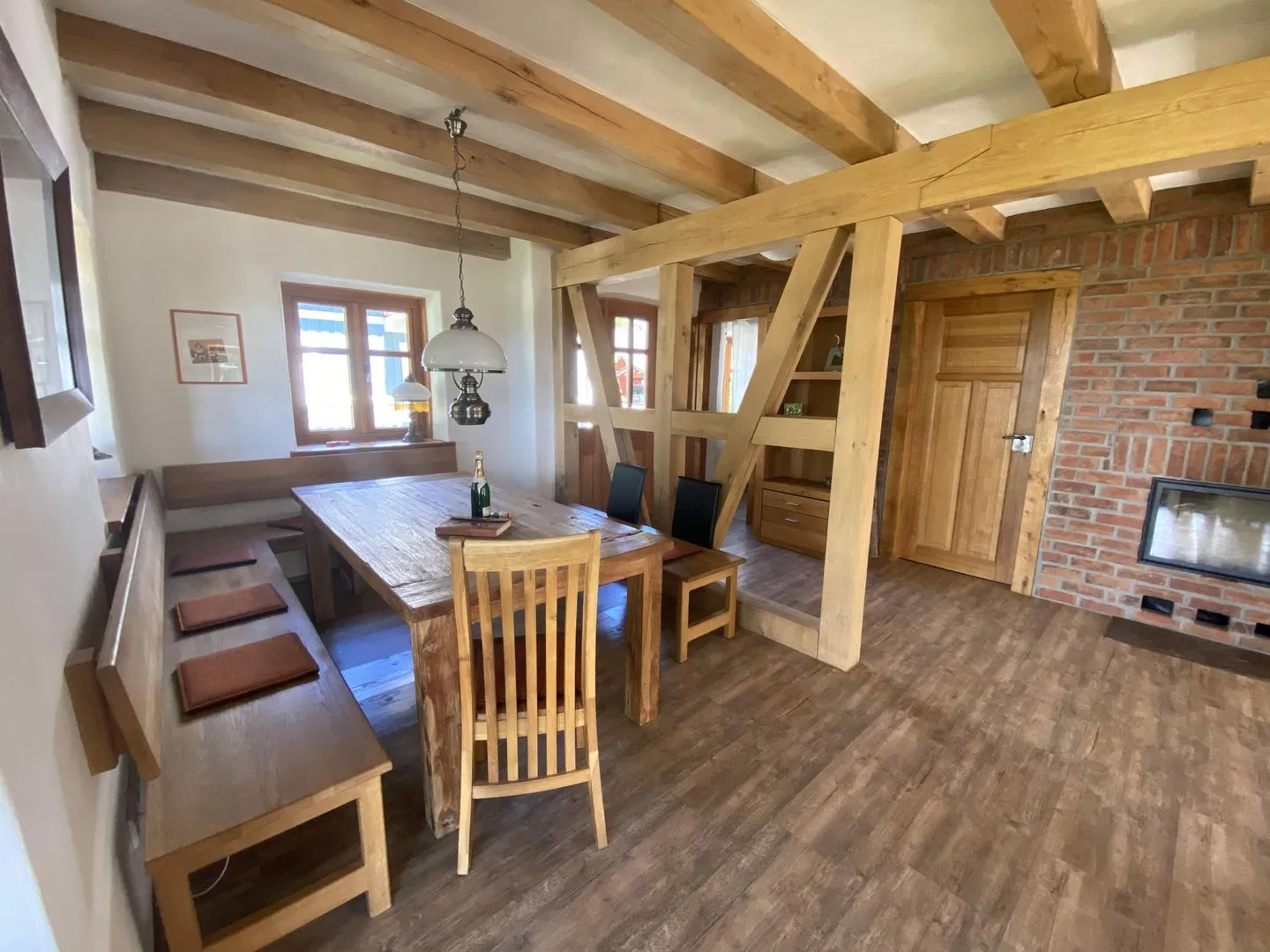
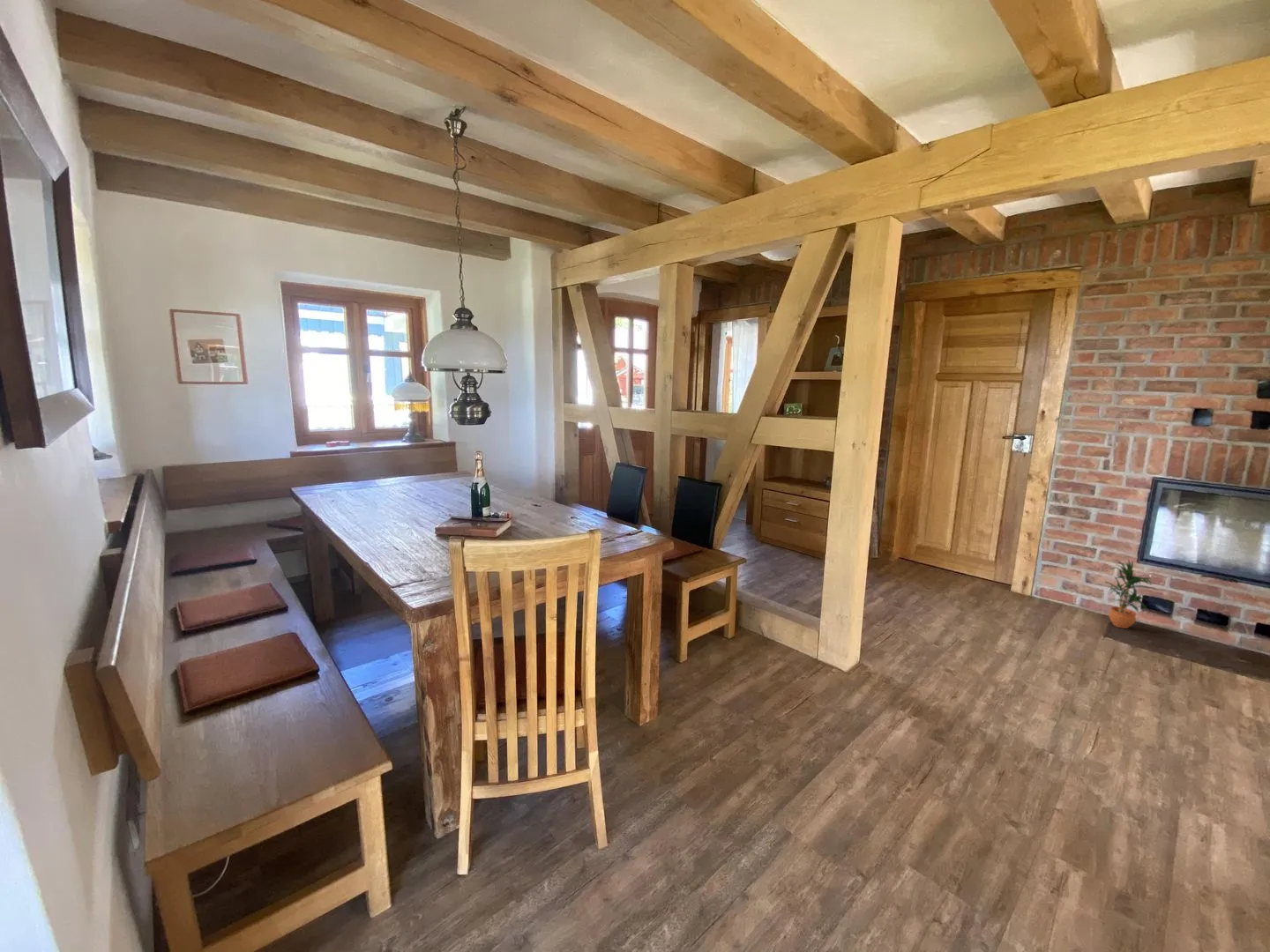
+ potted plant [1103,559,1158,629]
